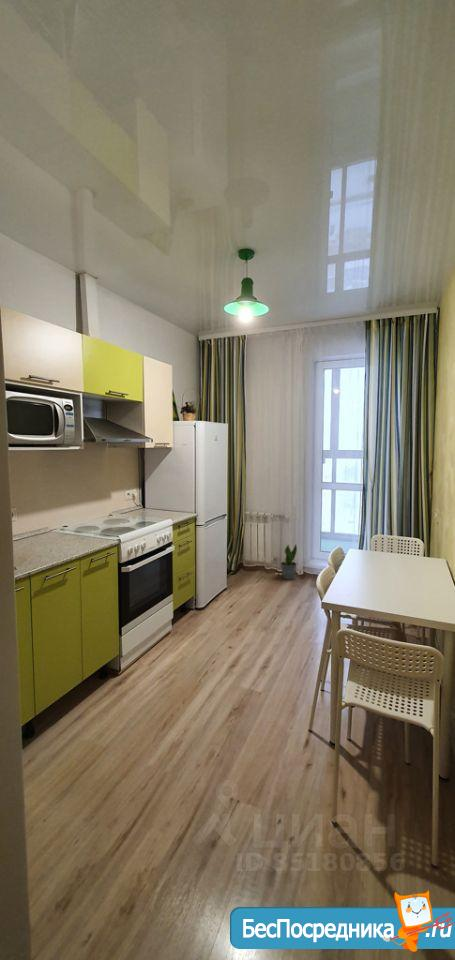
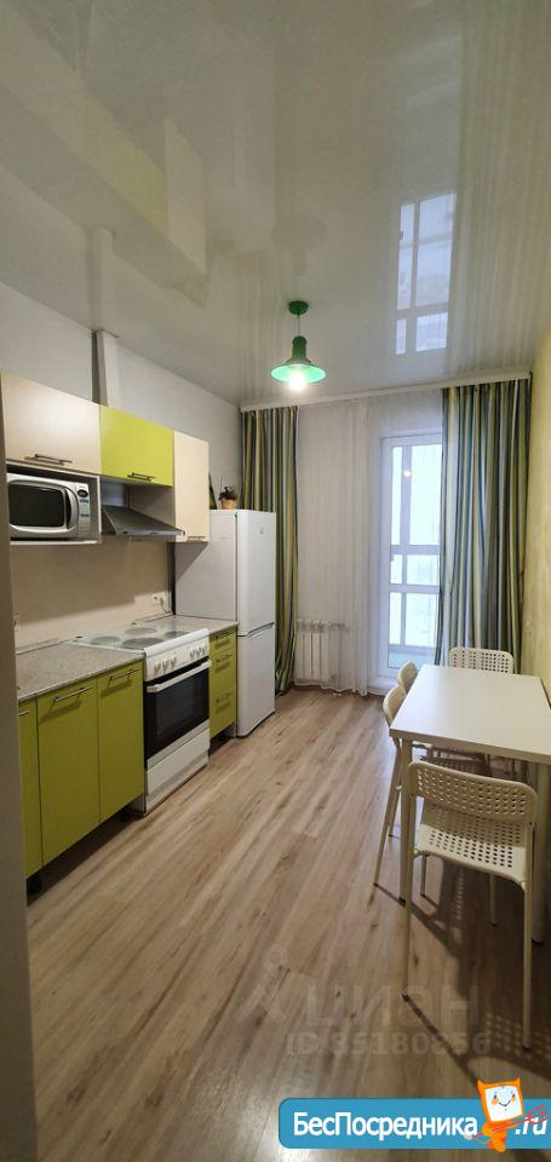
- potted plant [279,543,298,581]
